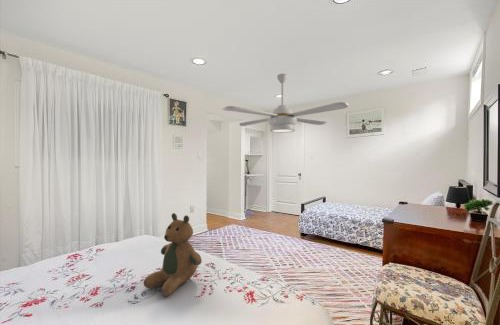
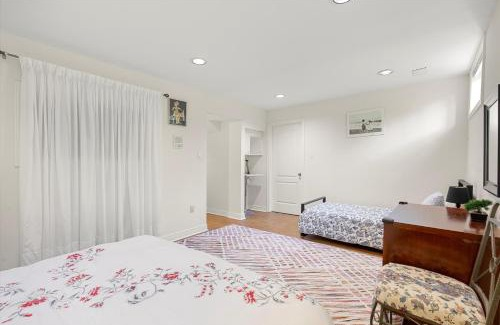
- teddy bear [143,212,203,297]
- ceiling fan [221,73,349,133]
